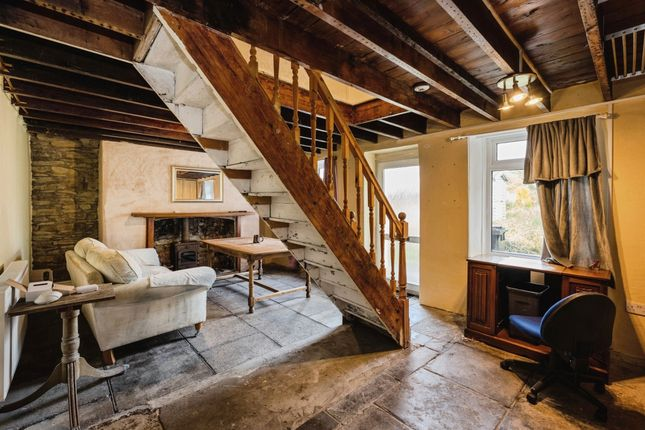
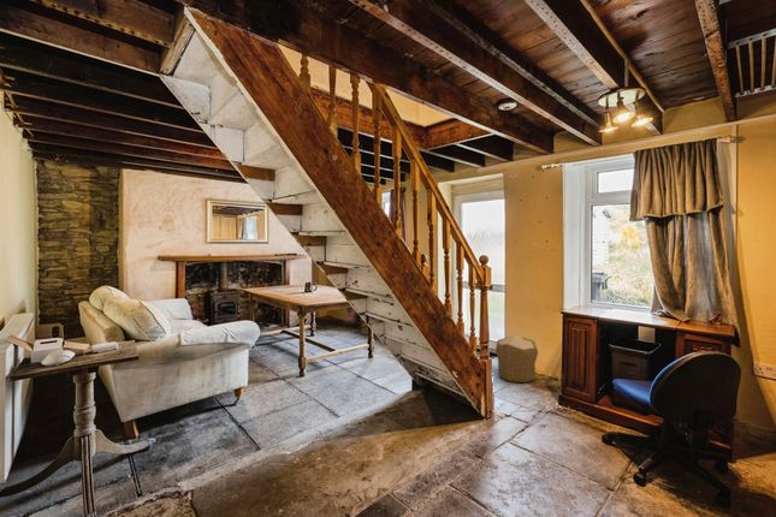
+ pouf [494,333,539,384]
